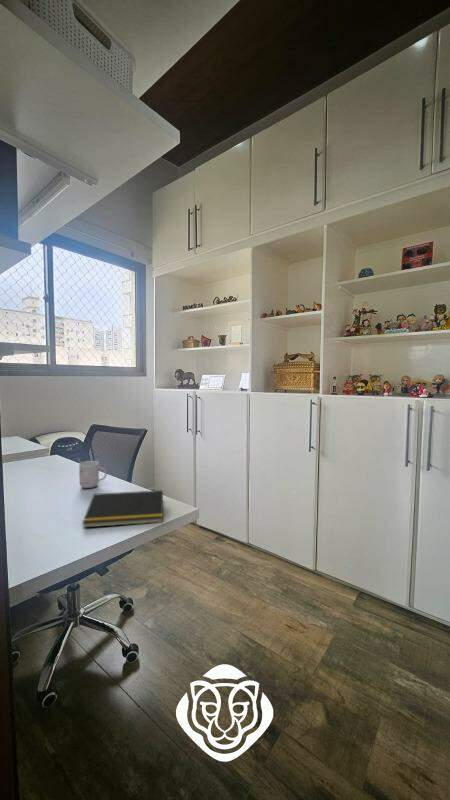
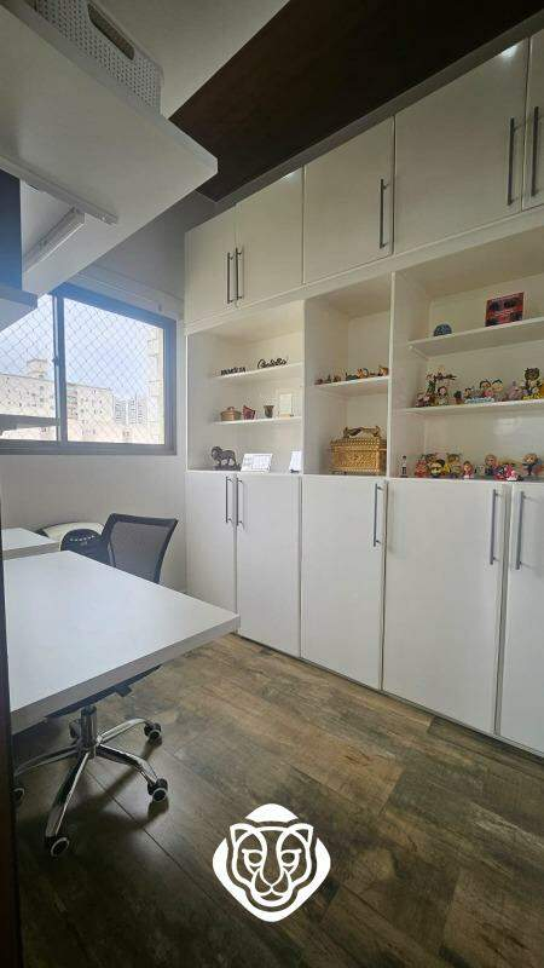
- notepad [81,489,164,529]
- mug [76,456,108,489]
